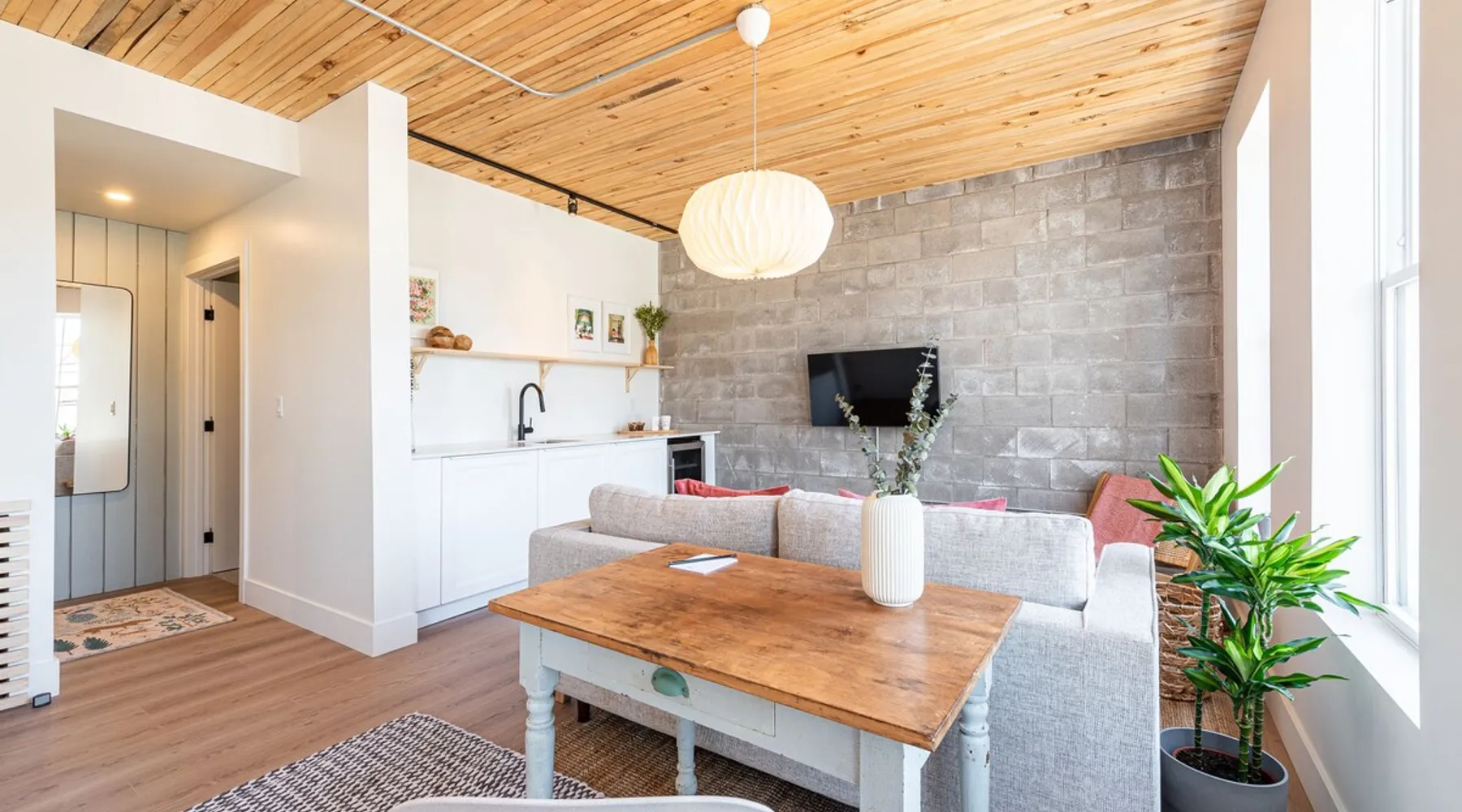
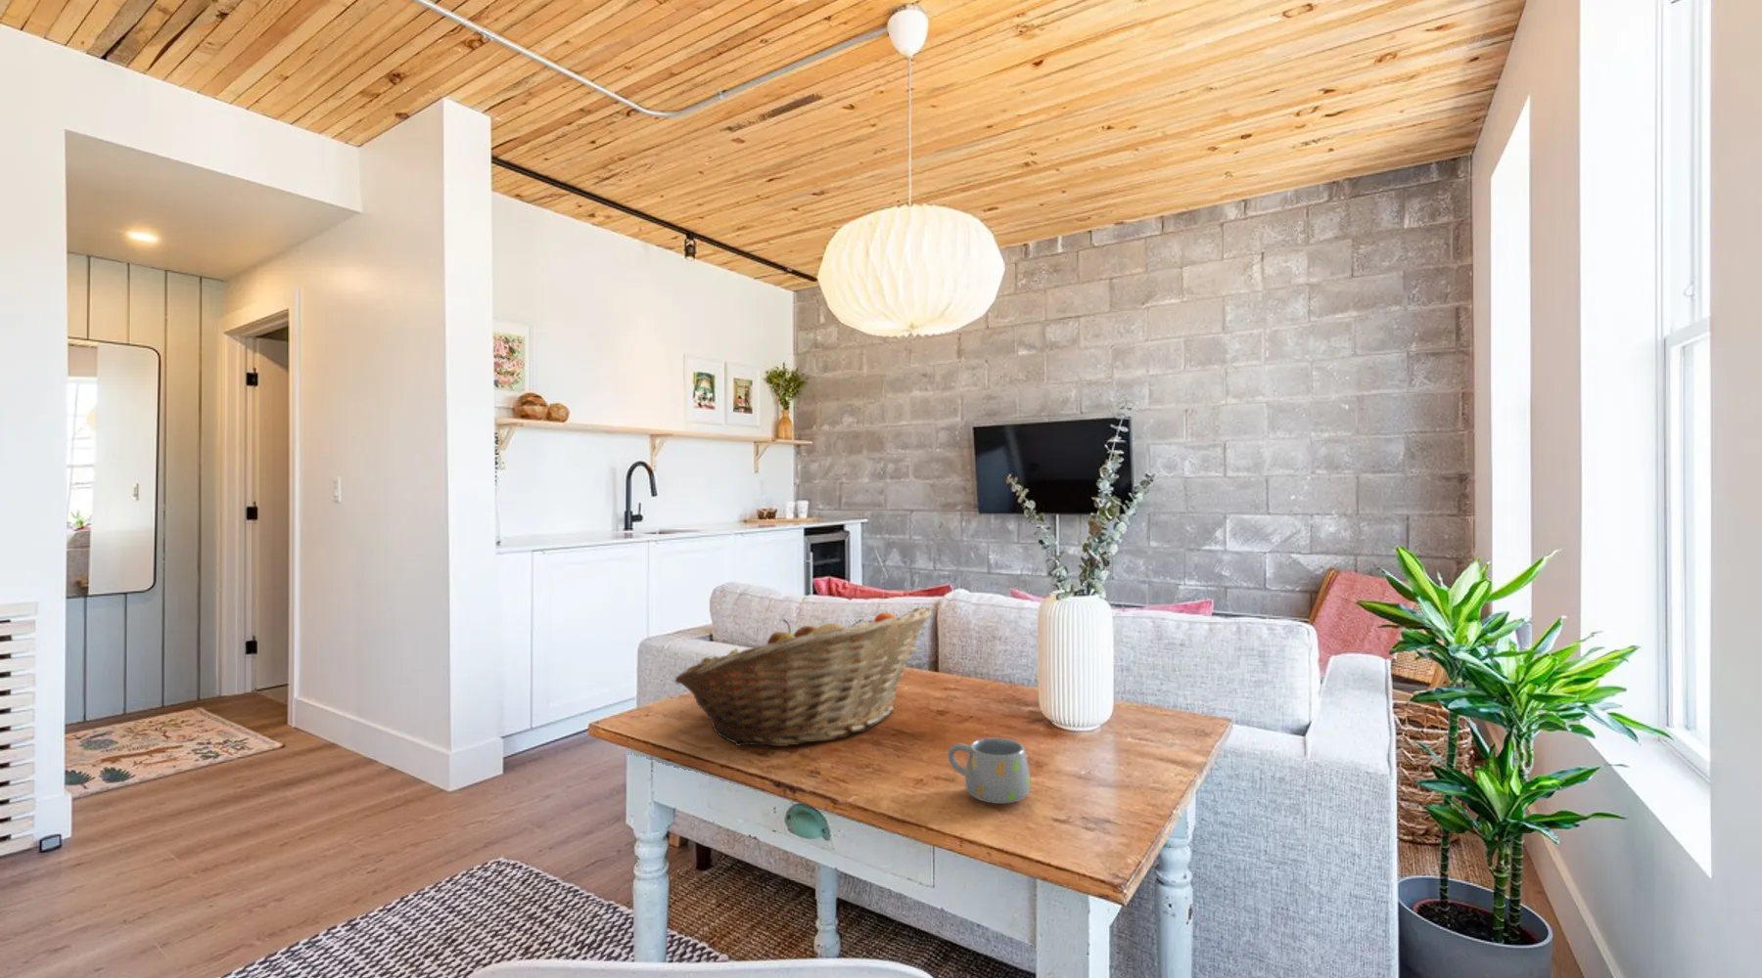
+ mug [947,736,1030,805]
+ fruit basket [675,606,932,747]
